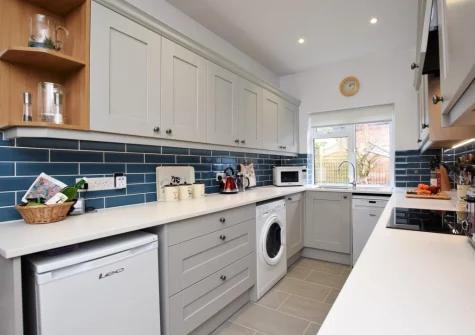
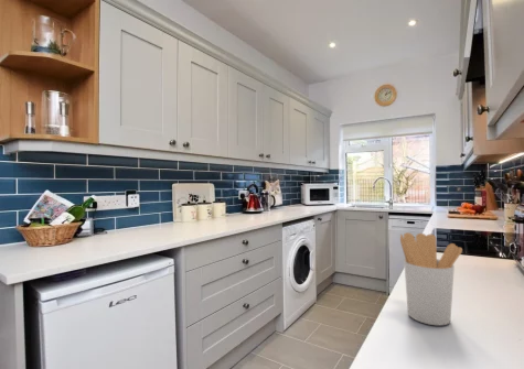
+ utensil holder [399,231,463,326]
